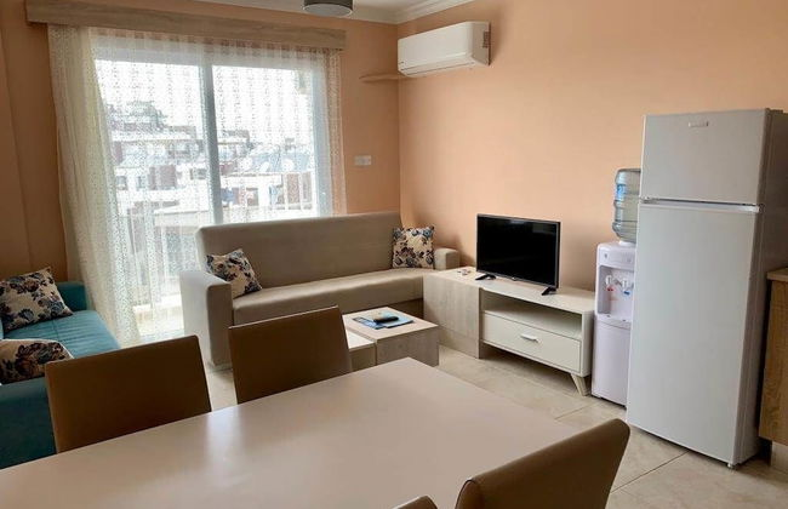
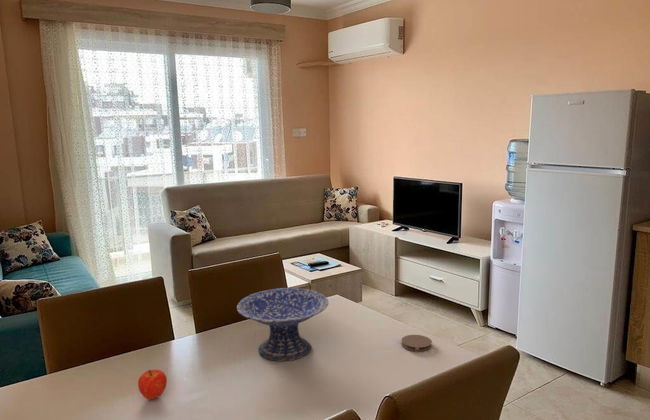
+ coaster [401,334,433,352]
+ fruit [137,368,168,400]
+ decorative bowl [236,287,330,362]
